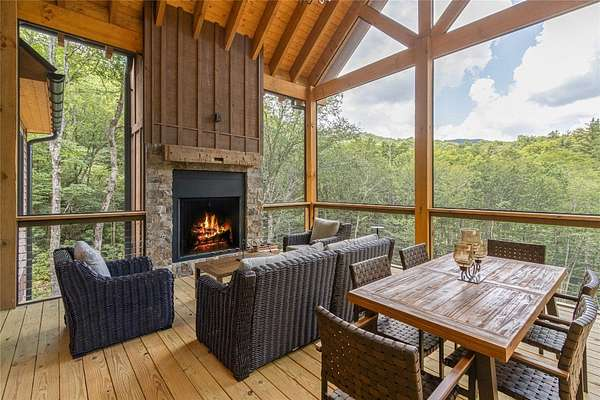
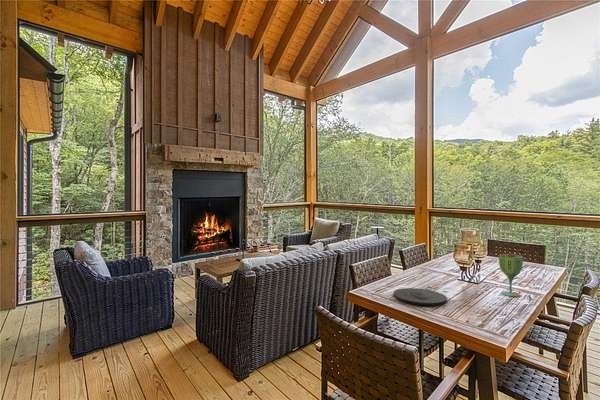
+ wine glass [498,253,524,297]
+ plate [393,287,448,307]
